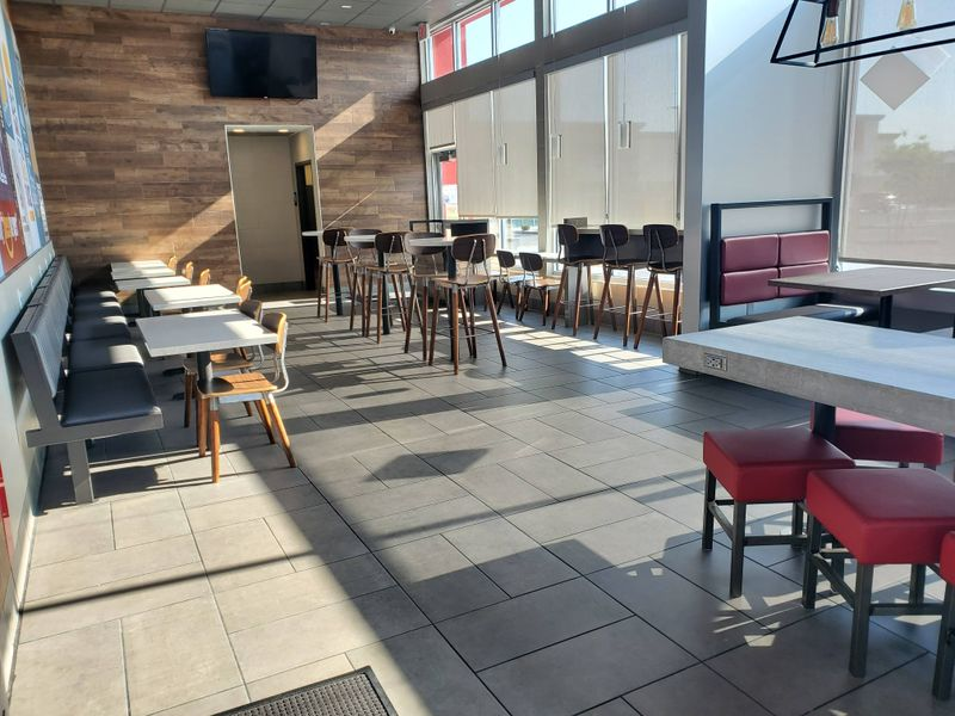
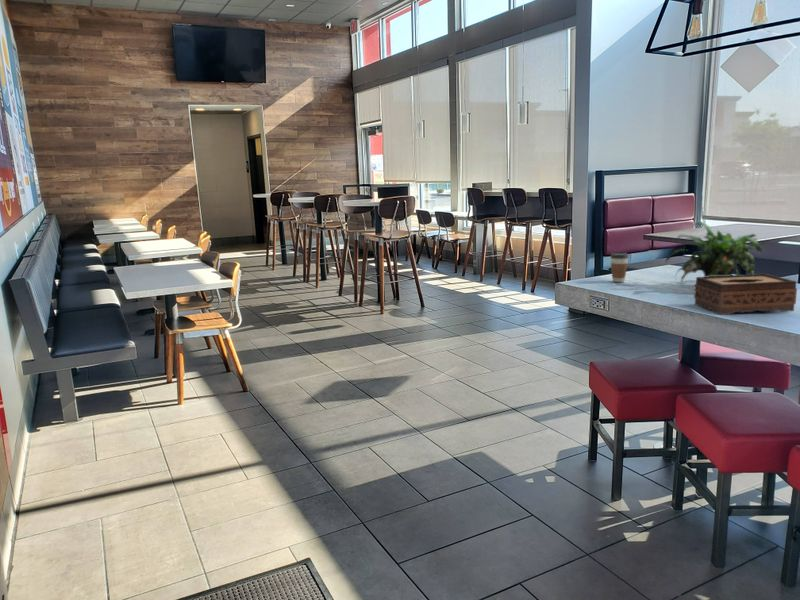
+ potted plant [665,220,763,283]
+ tissue box [693,273,798,316]
+ coffee cup [609,252,629,283]
